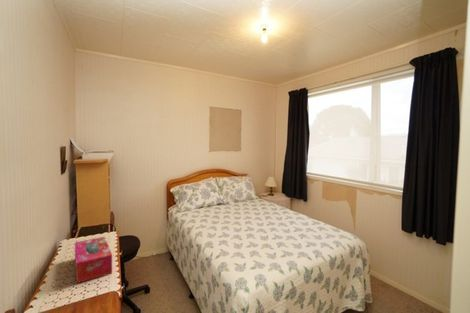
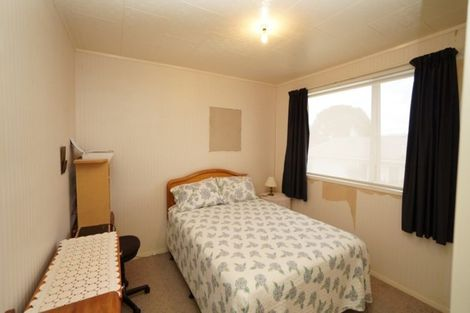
- tissue box [74,236,113,284]
